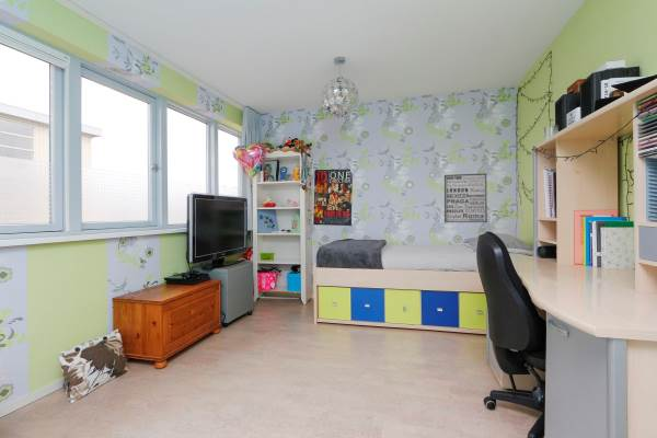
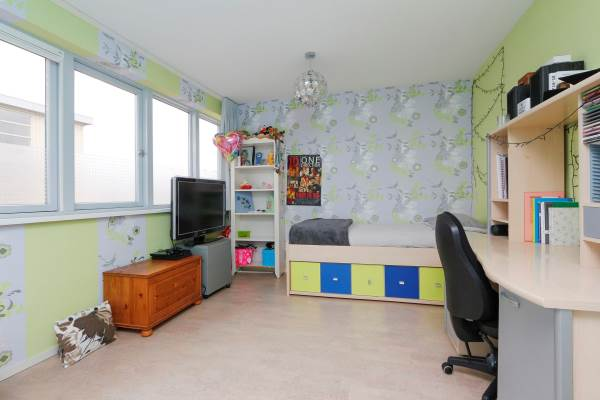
- wall art [443,172,488,223]
